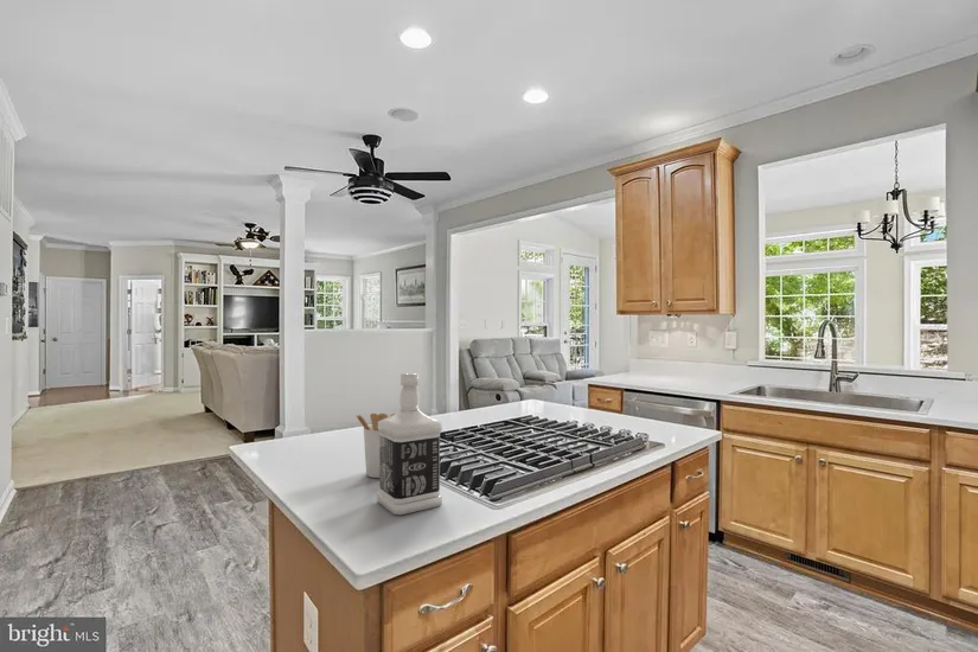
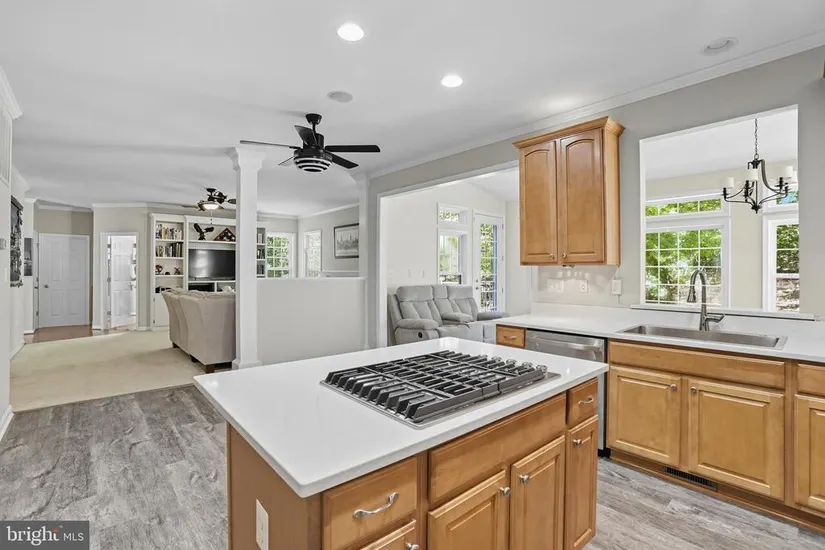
- bottle [376,372,443,516]
- utensil holder [354,413,396,479]
